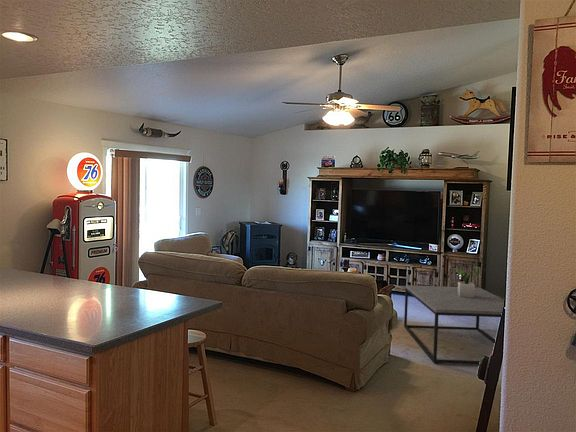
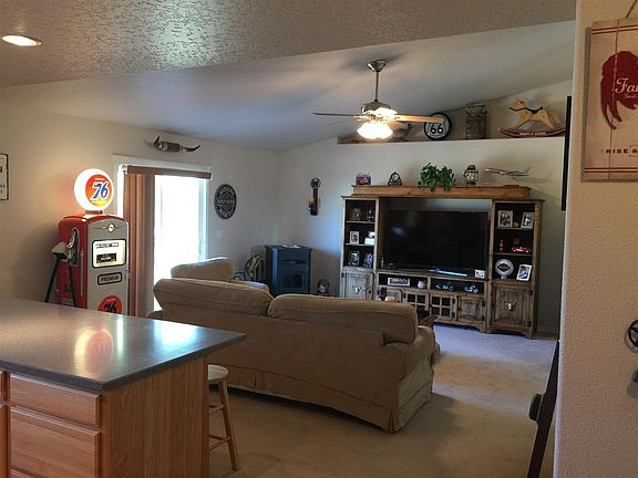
- coffee table [403,284,505,365]
- potted plant [448,266,487,298]
